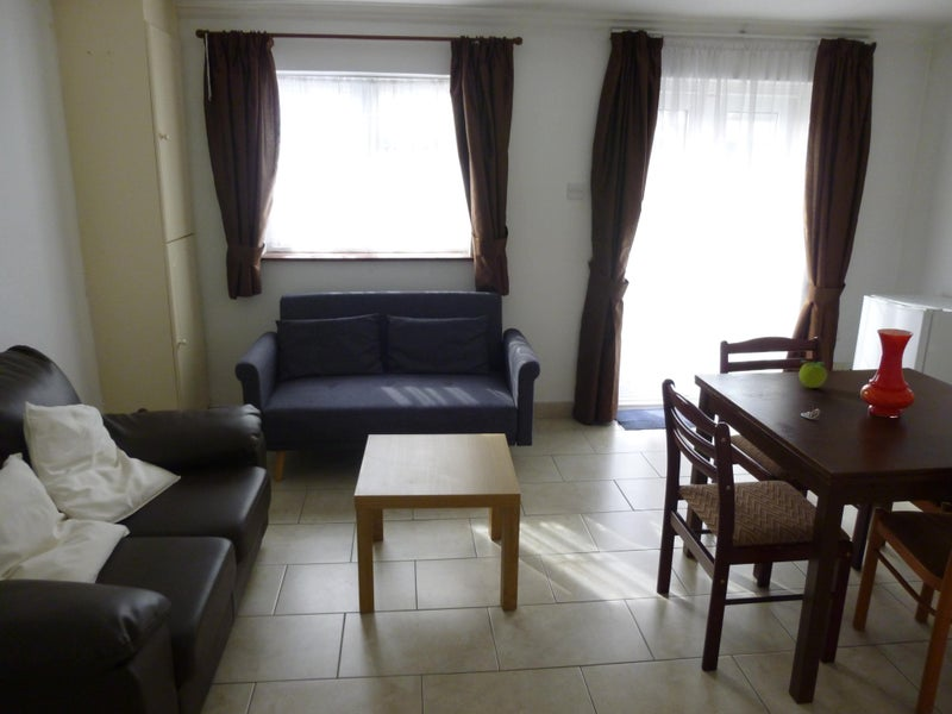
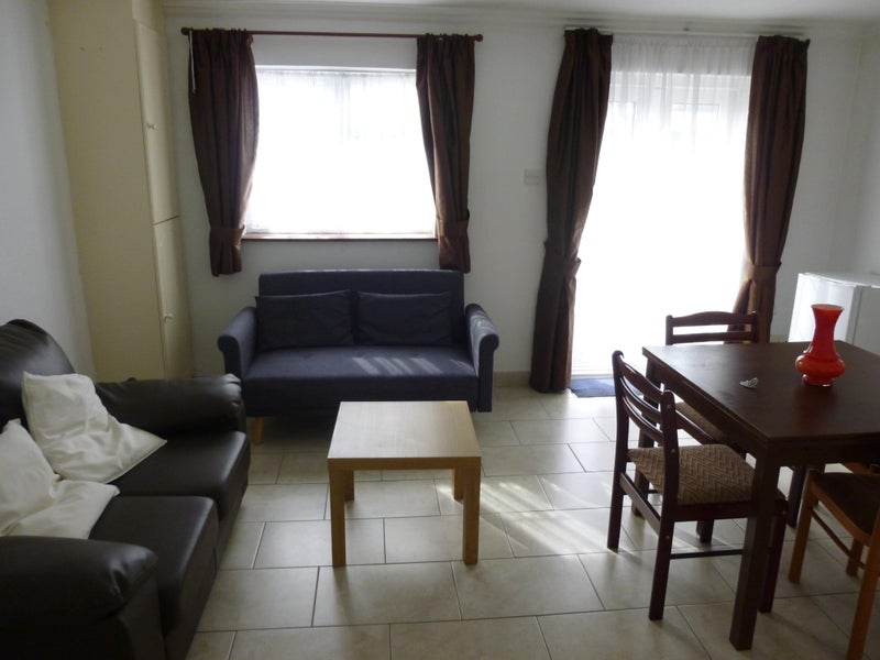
- fruit [797,359,828,389]
